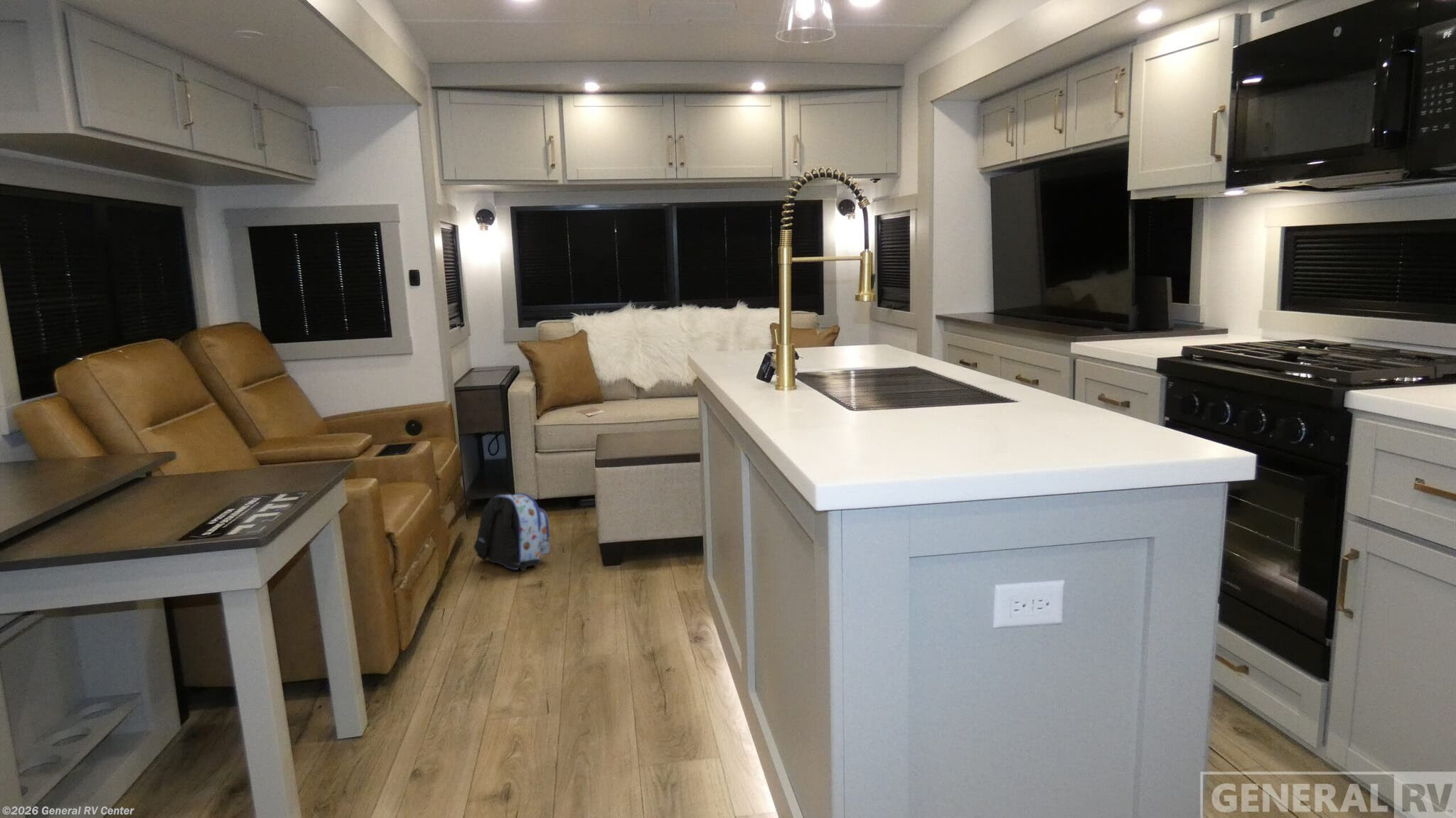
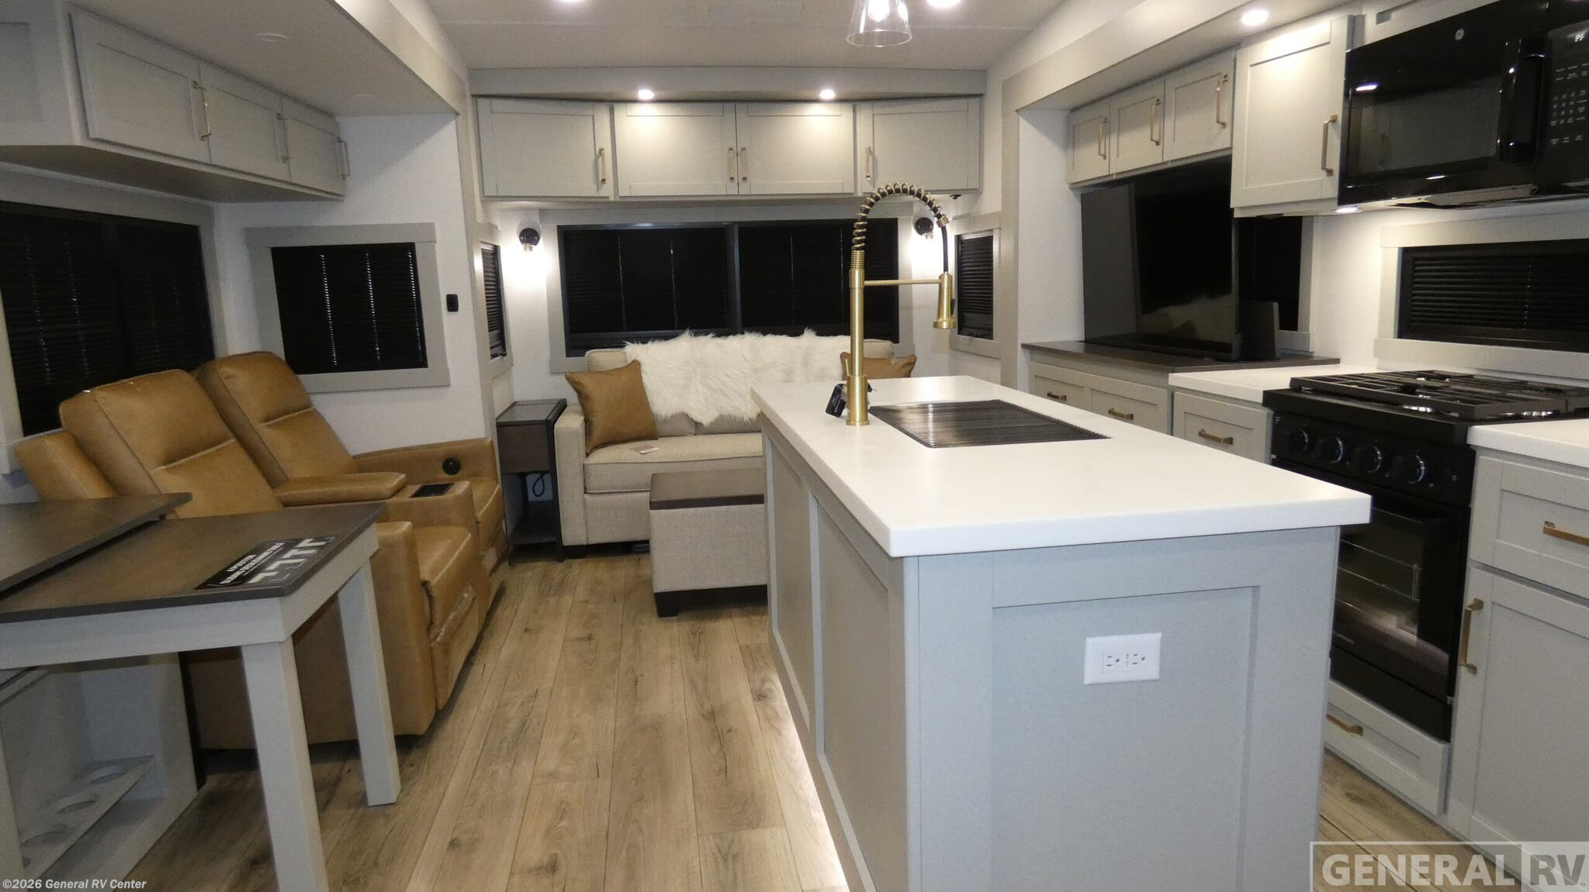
- backpack [473,493,550,571]
